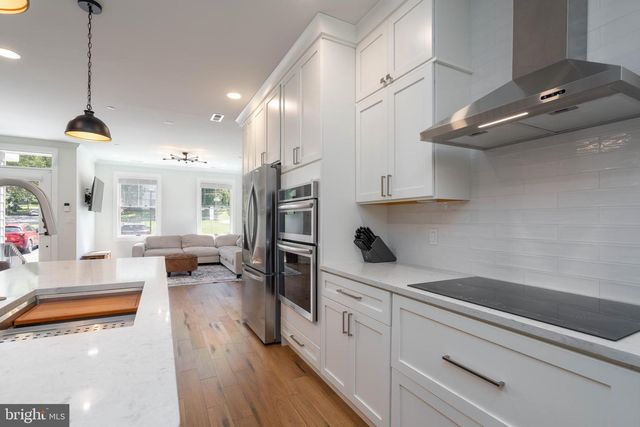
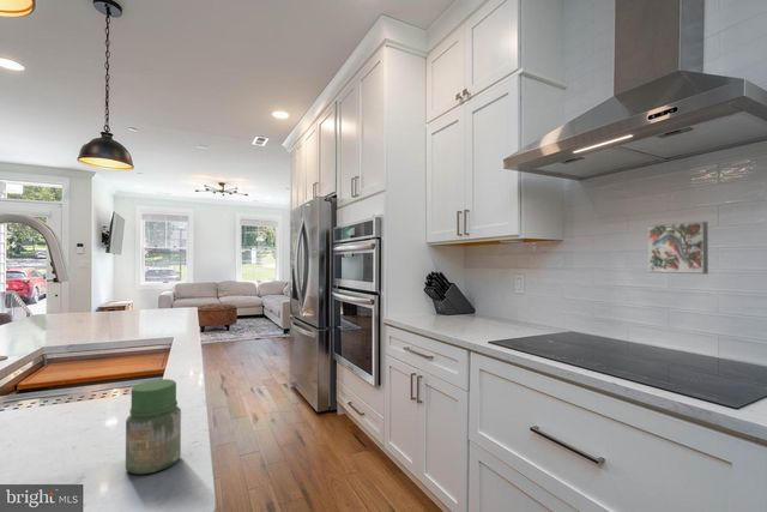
+ jar [125,378,182,475]
+ decorative tile [647,221,709,276]
